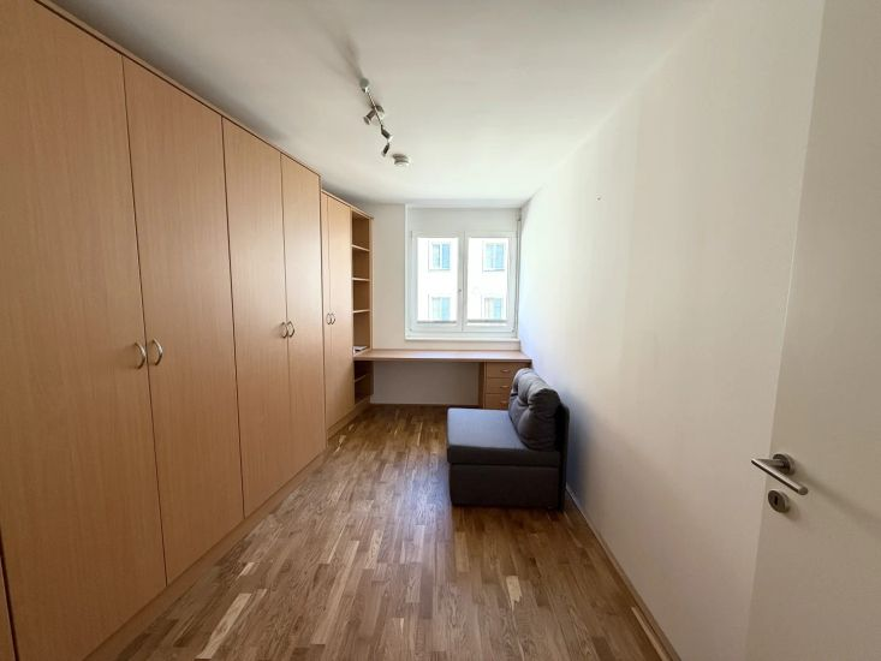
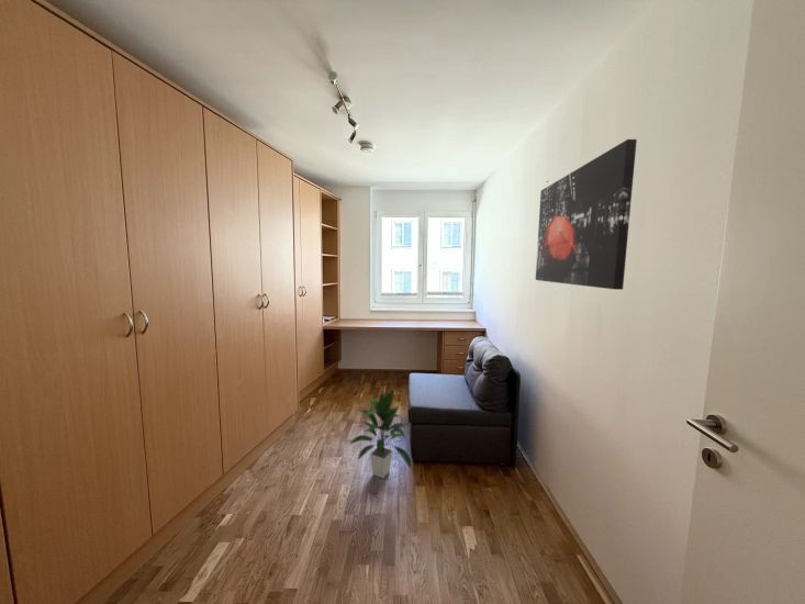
+ indoor plant [348,387,413,479]
+ wall art [535,138,638,291]
